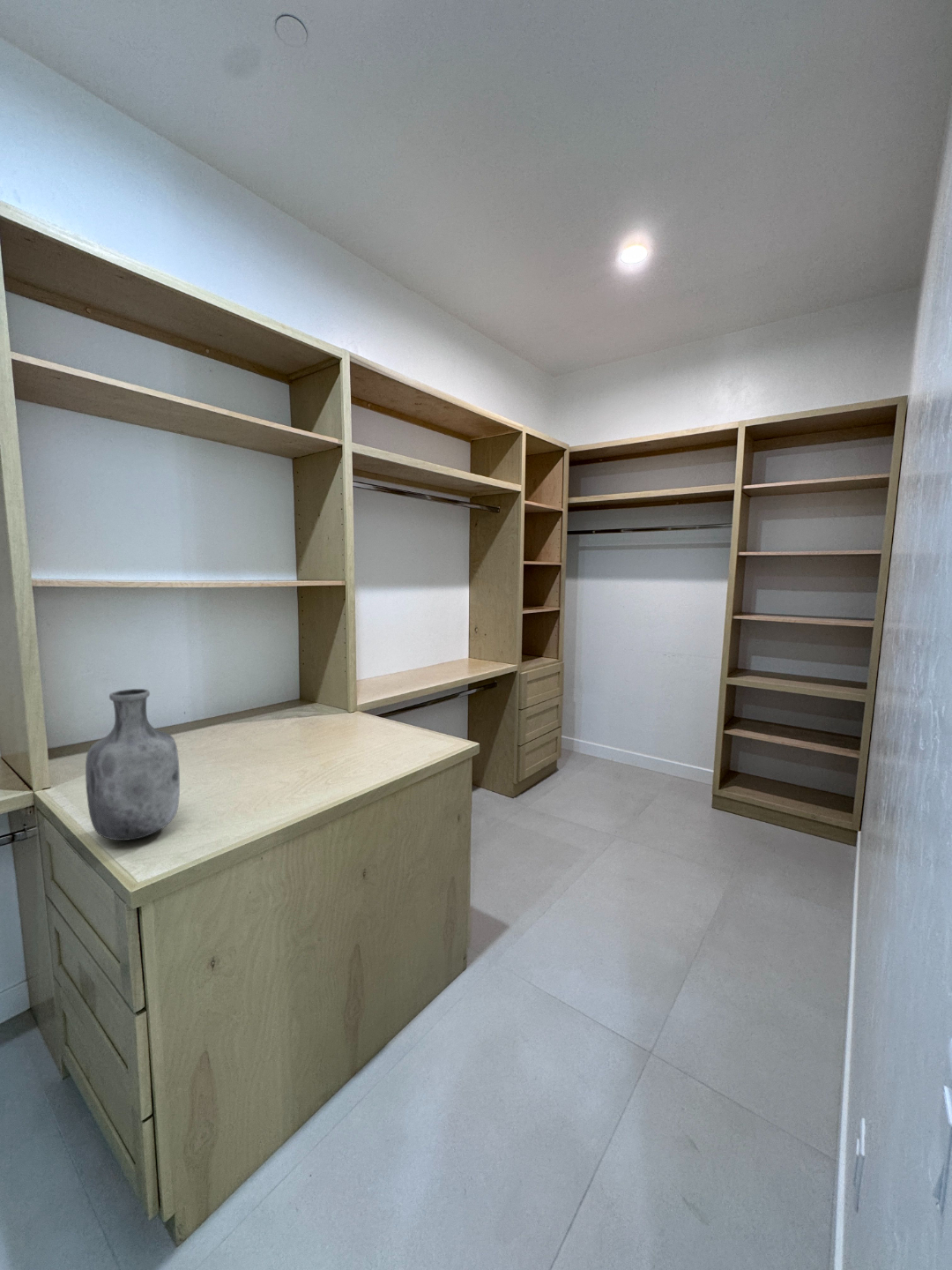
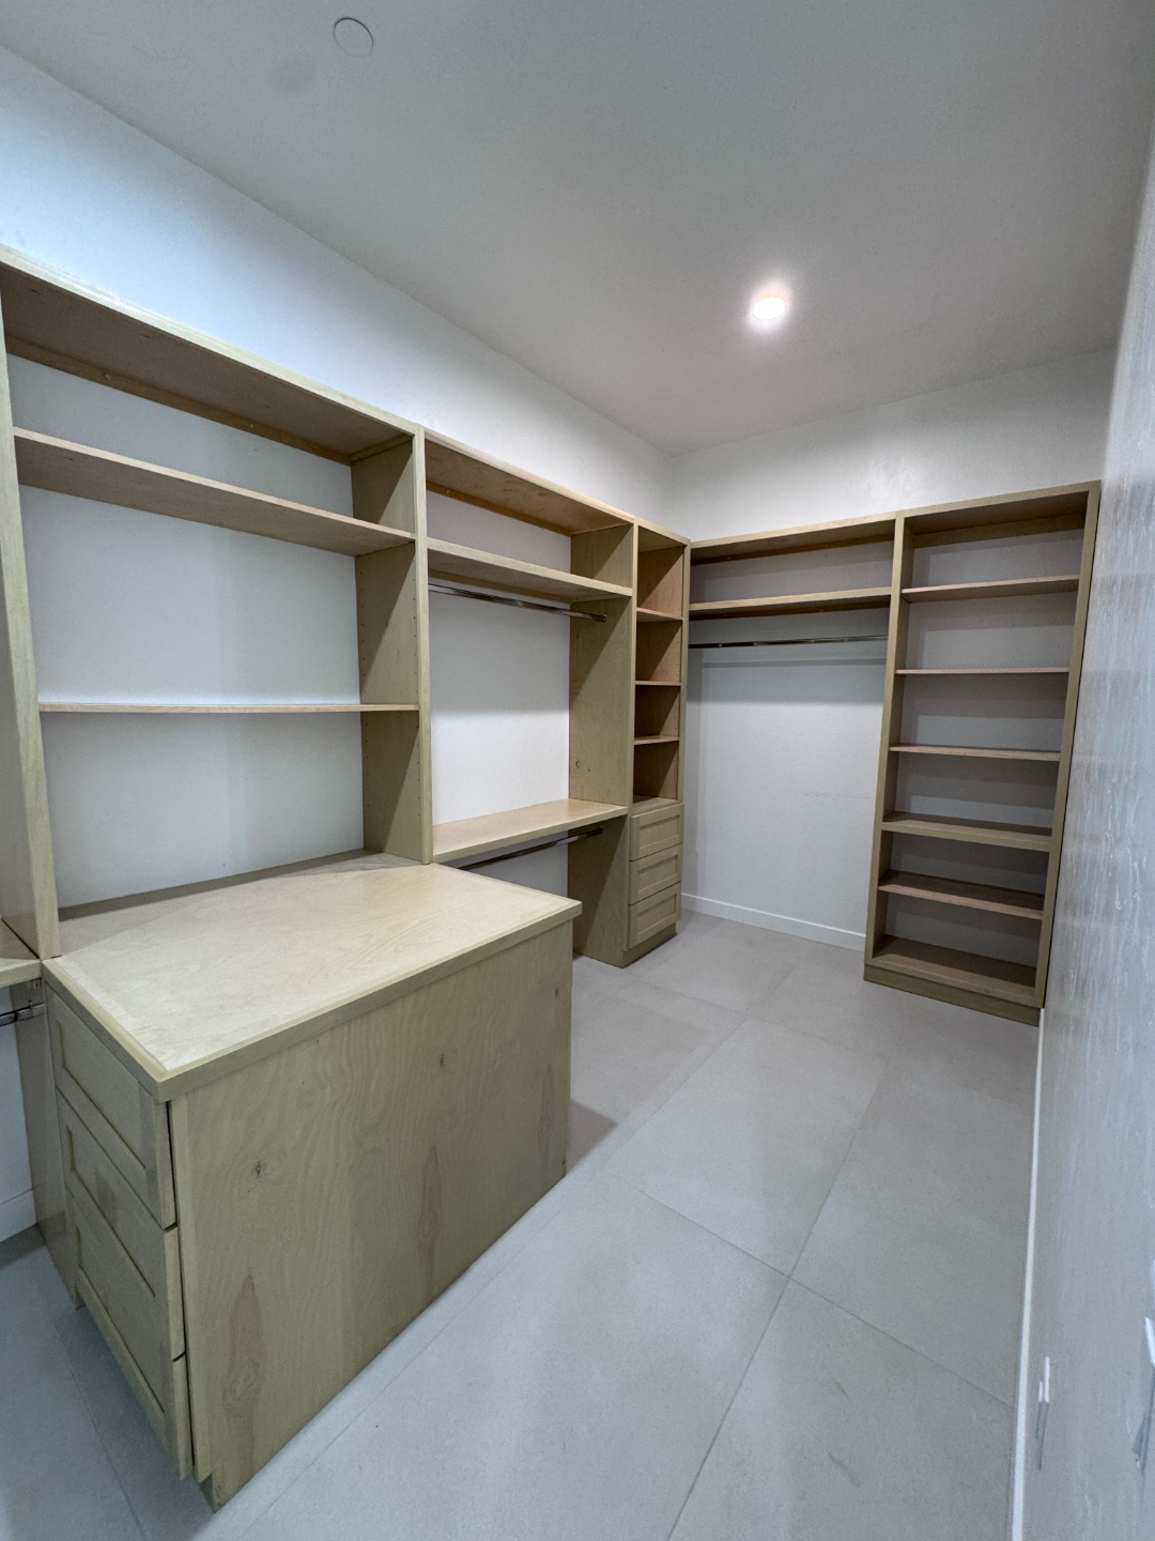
- vase [85,688,181,841]
